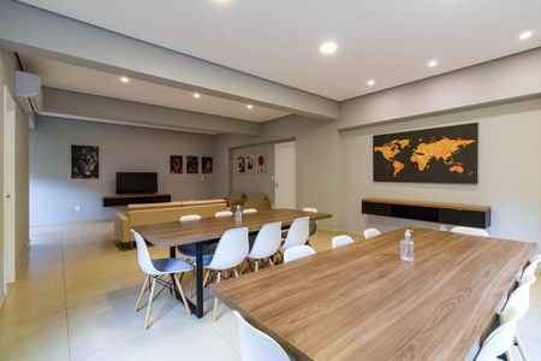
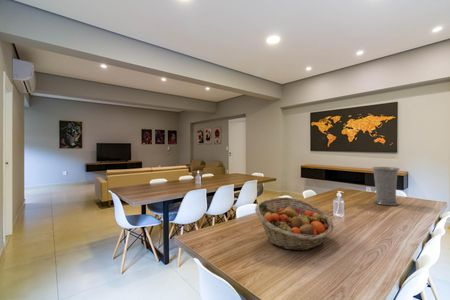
+ vase [371,166,401,207]
+ fruit basket [254,196,334,252]
